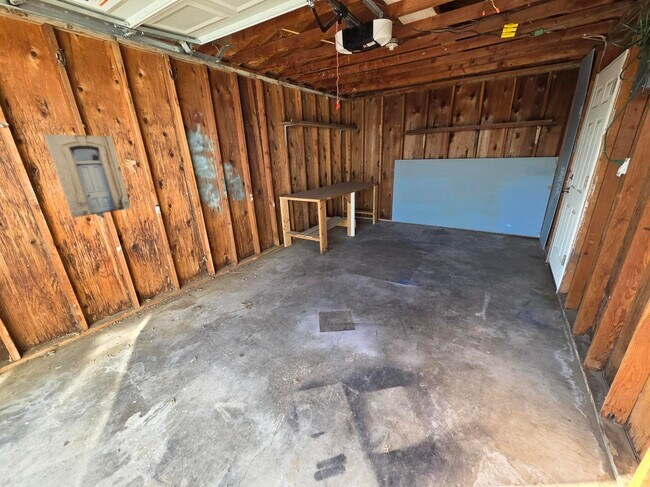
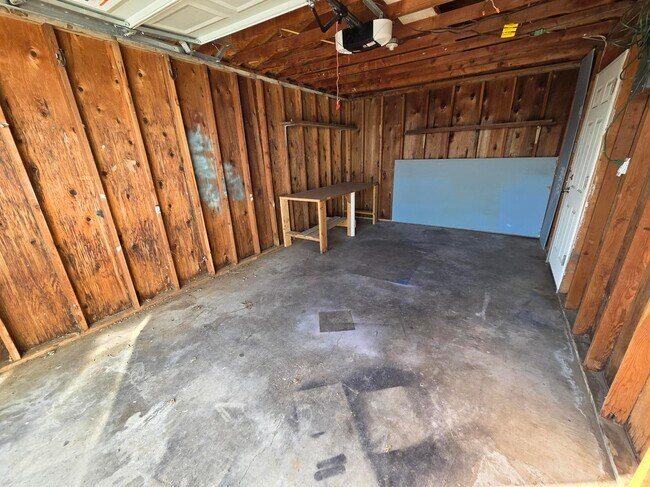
- wall art [43,133,132,219]
